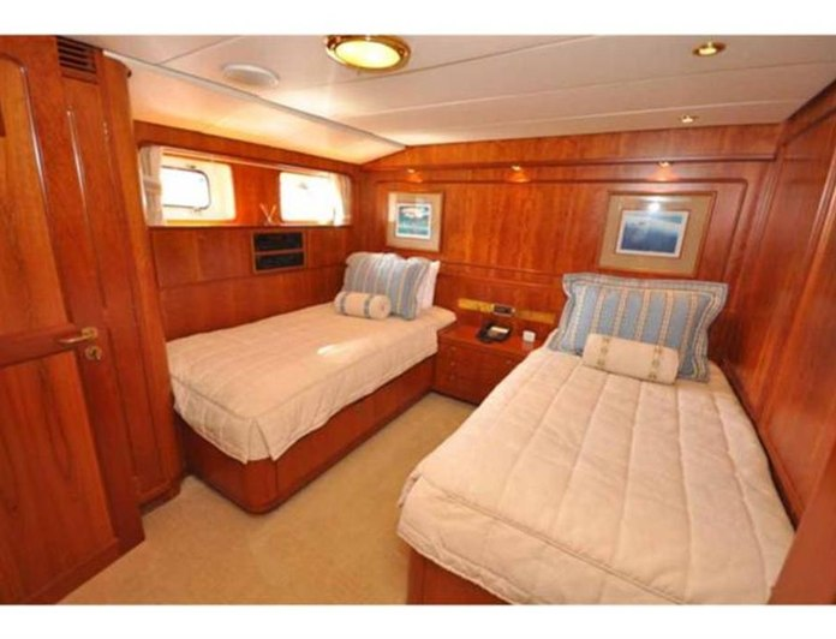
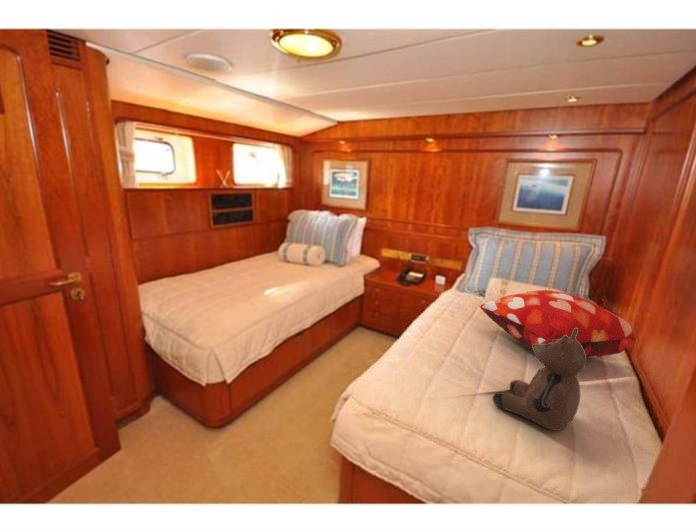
+ decorative pillow [478,289,636,359]
+ teddy bear [492,328,588,432]
